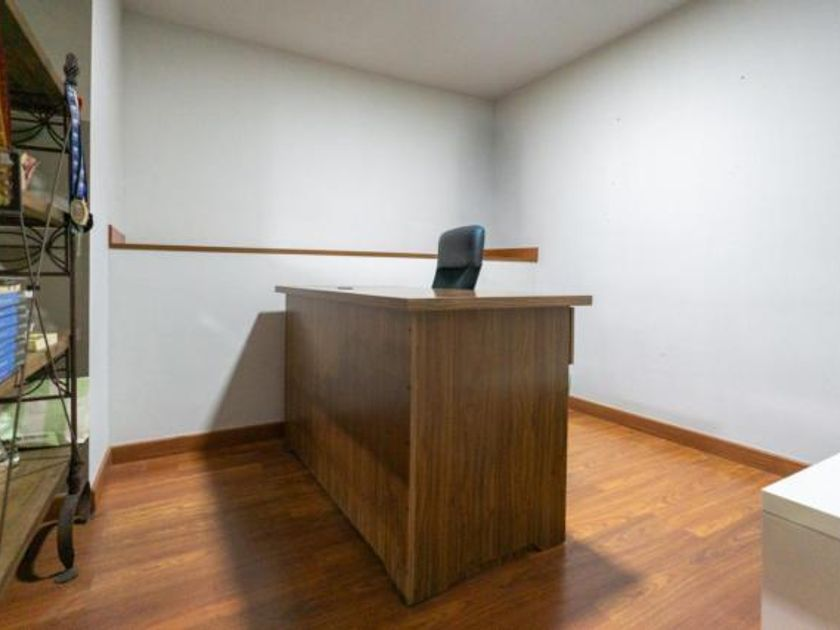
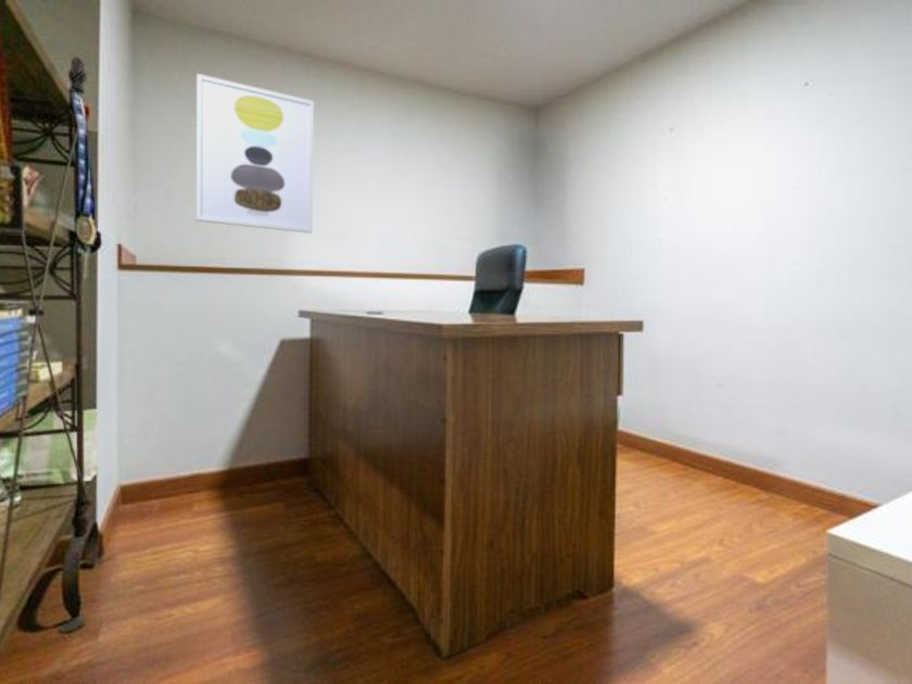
+ wall art [195,73,315,235]
